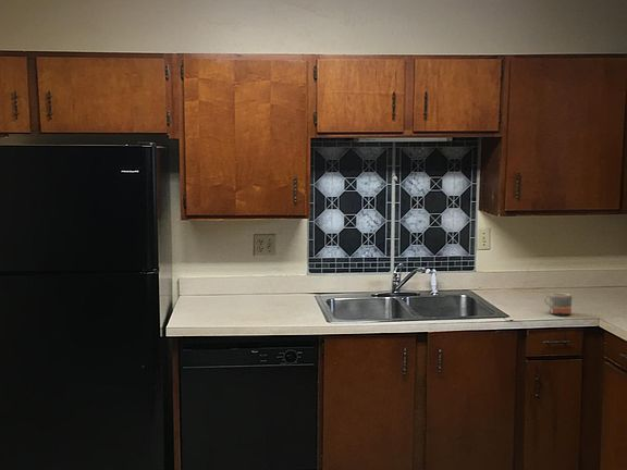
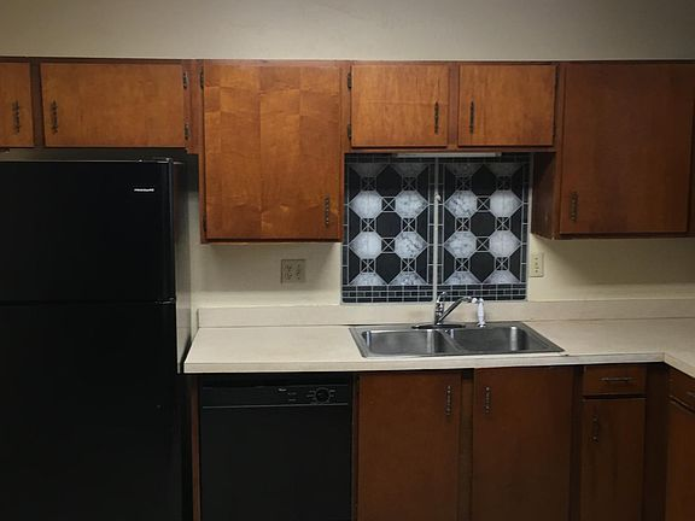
- mug [543,292,574,316]
